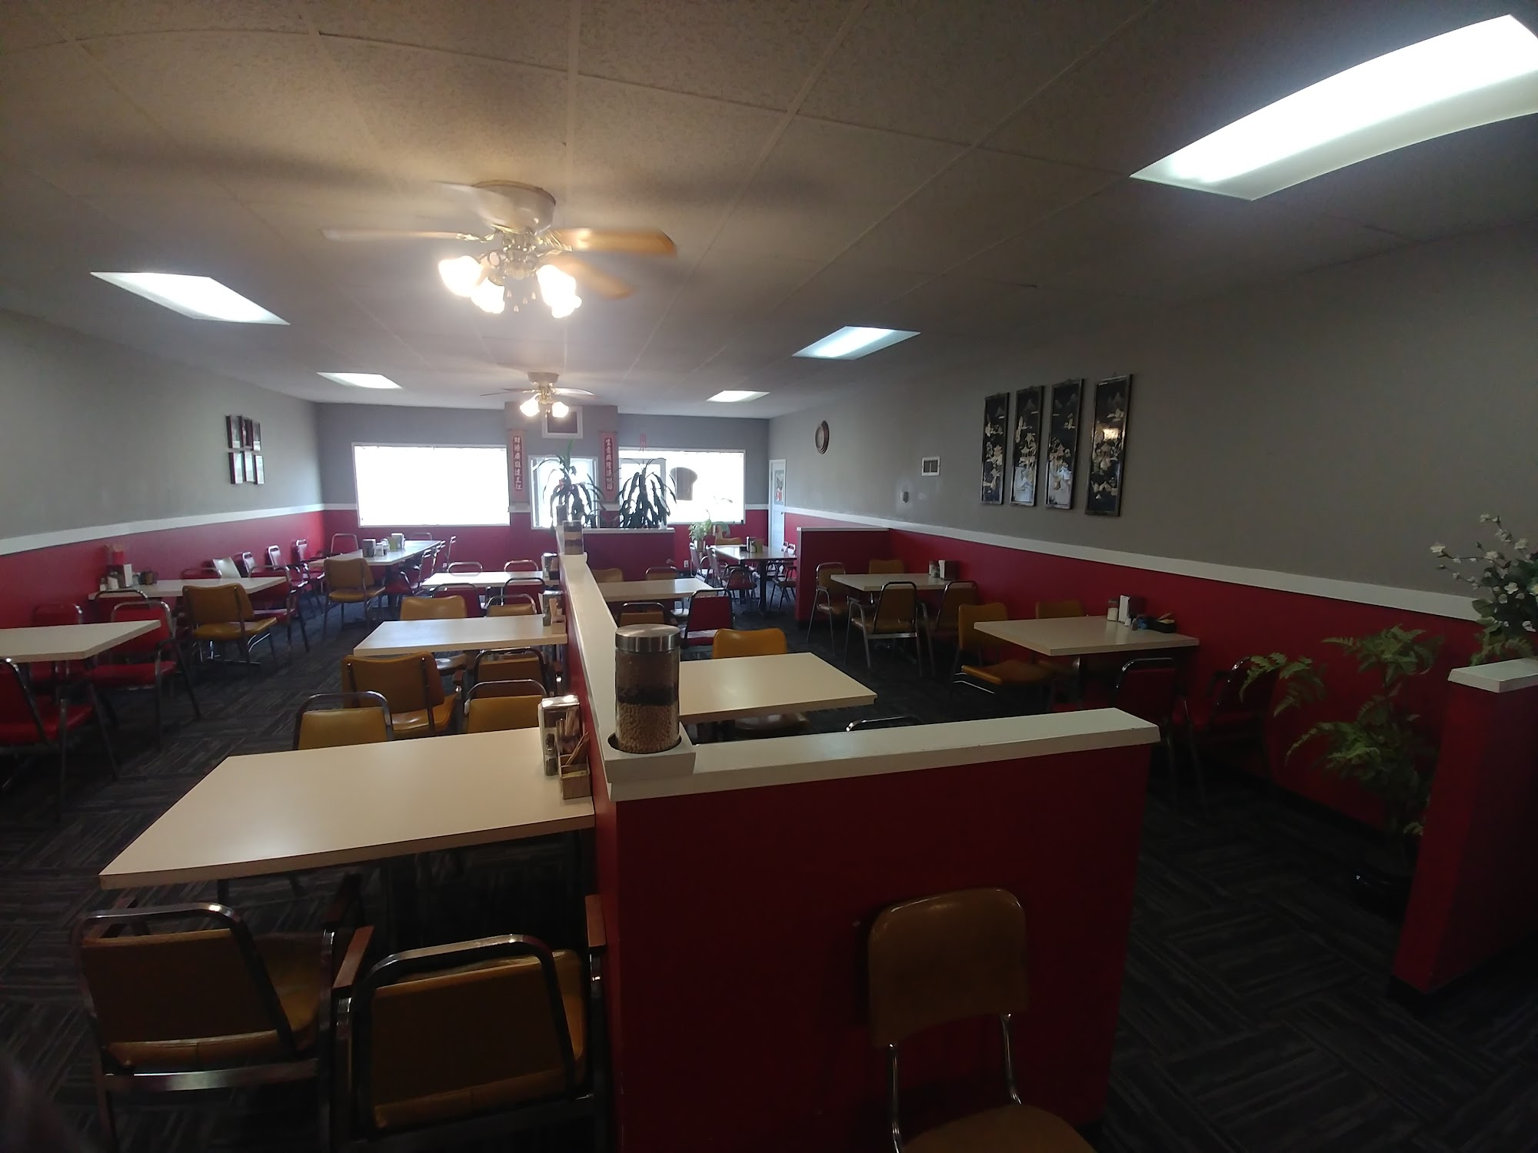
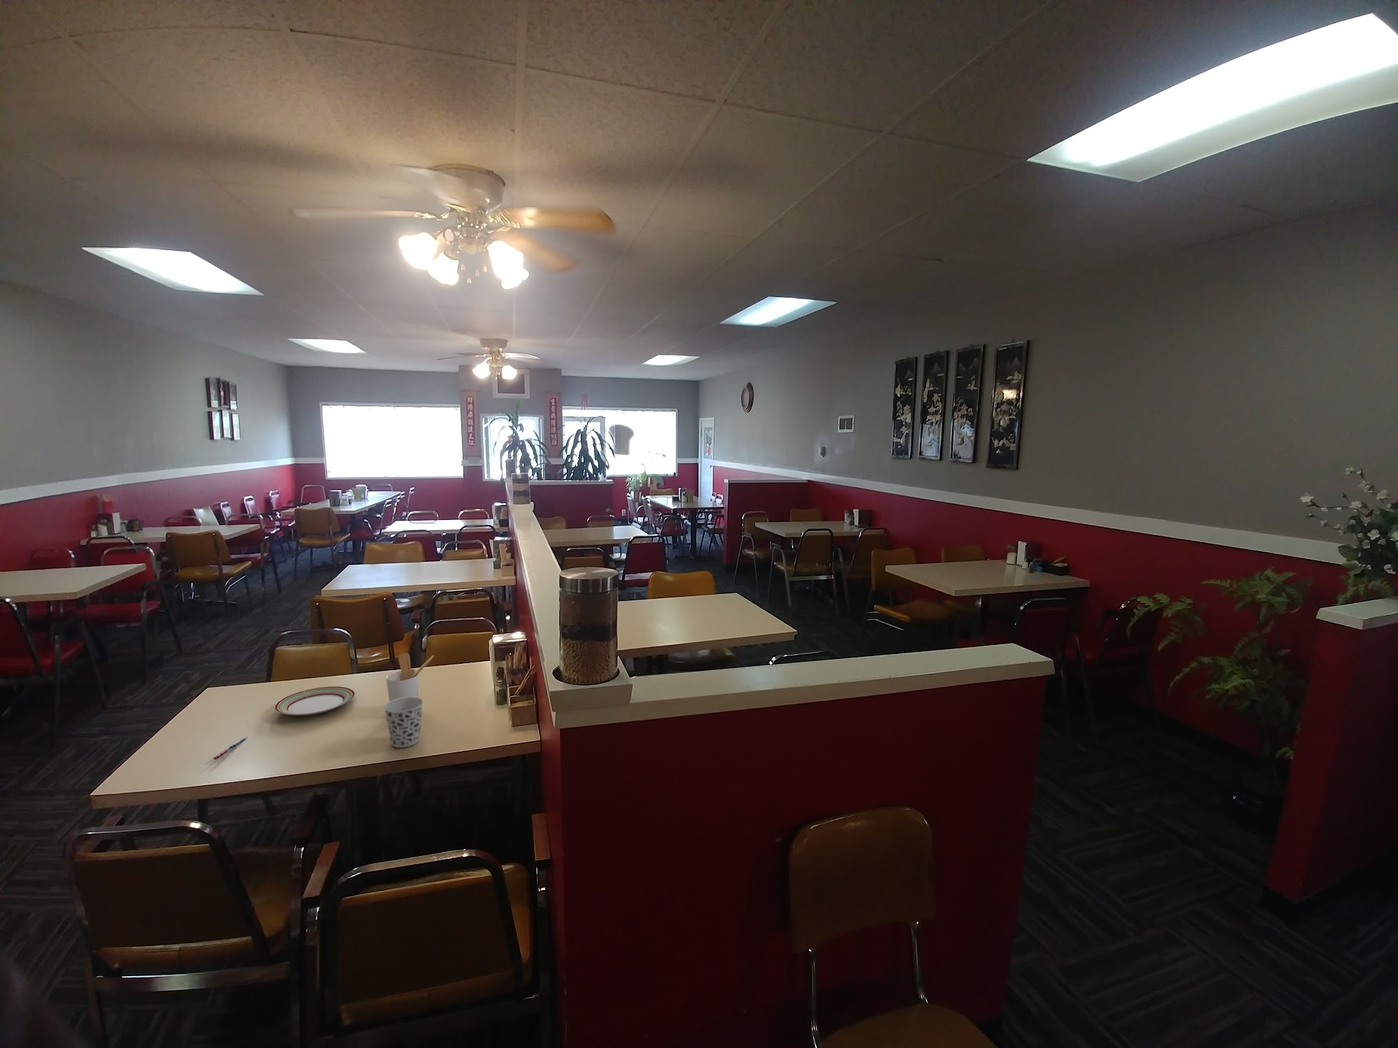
+ pen [212,736,248,761]
+ cup [383,697,424,749]
+ plate [274,686,356,717]
+ utensil holder [386,652,435,702]
